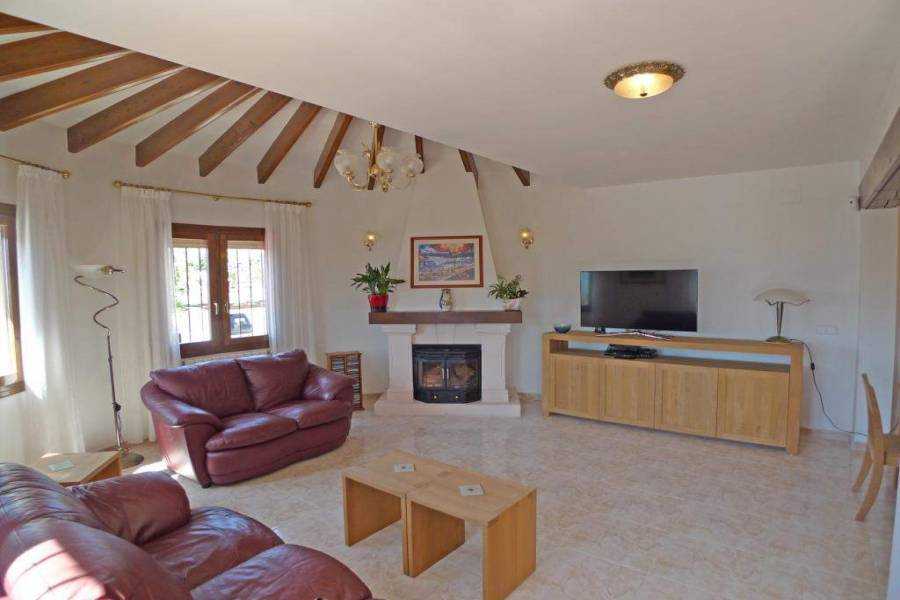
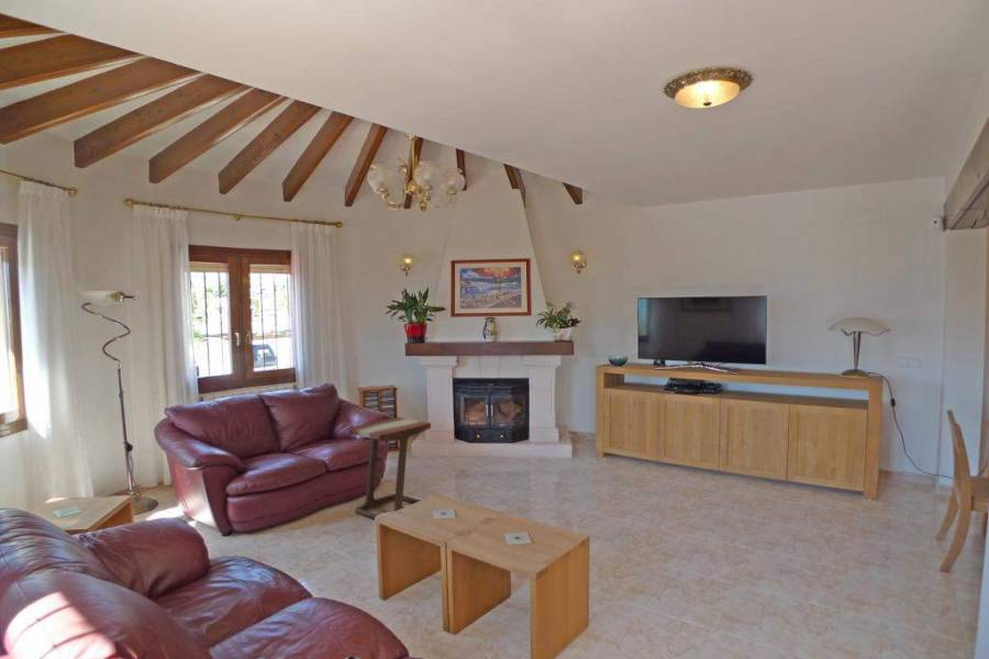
+ side table [348,416,432,521]
